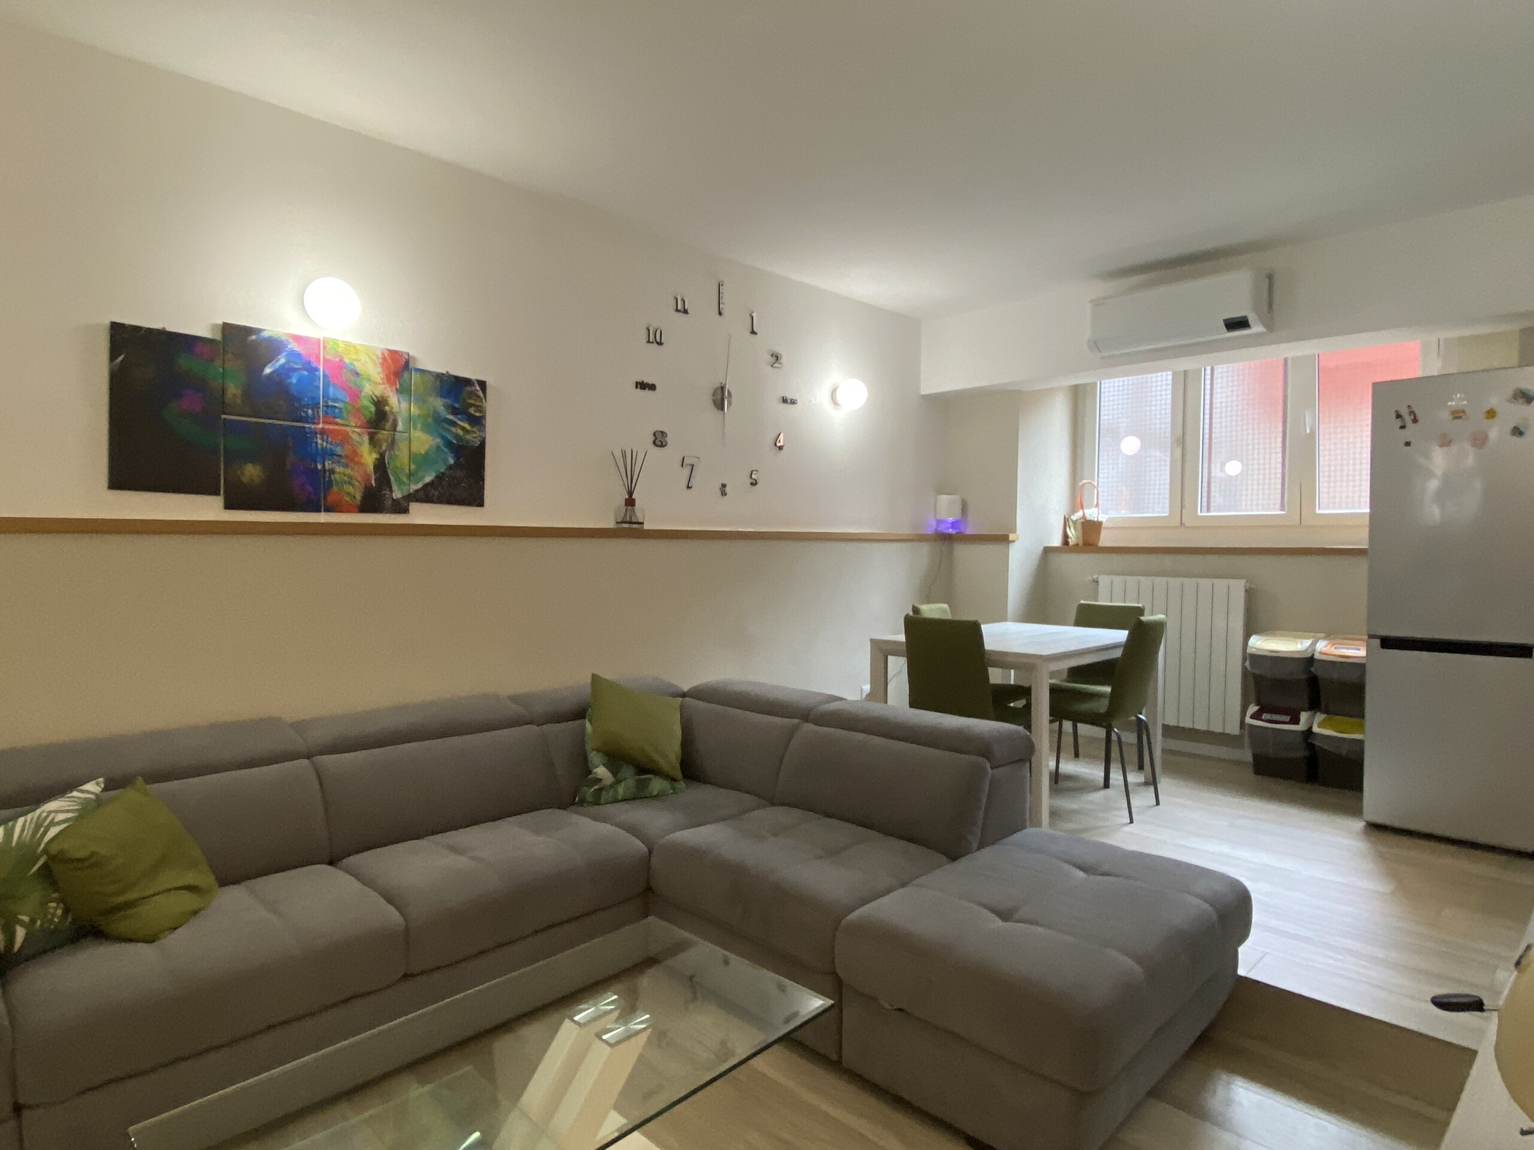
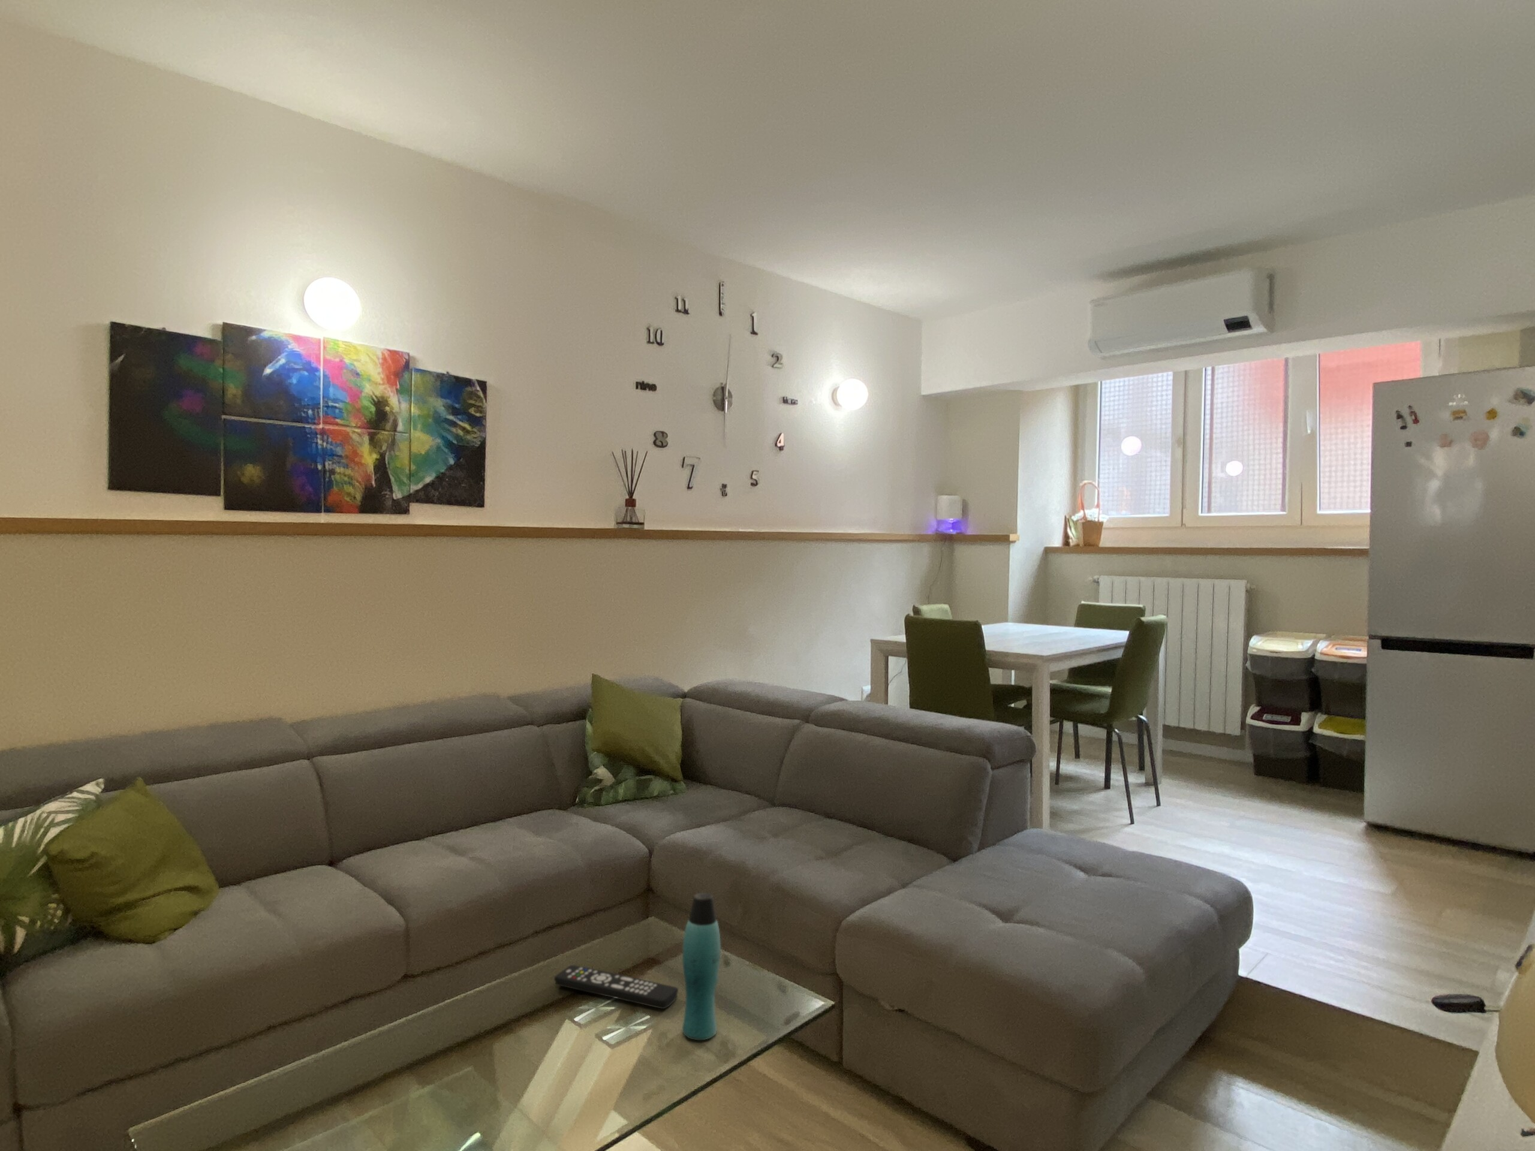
+ remote control [554,965,679,1010]
+ bottle [682,892,722,1041]
